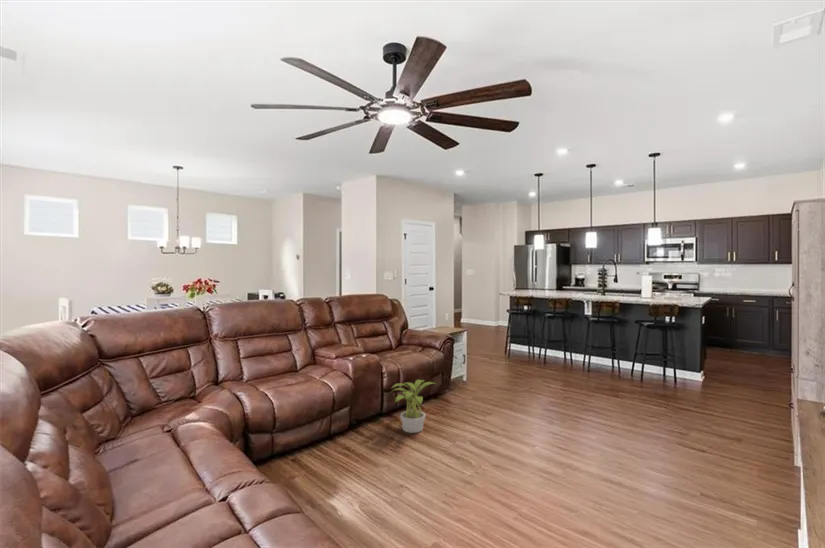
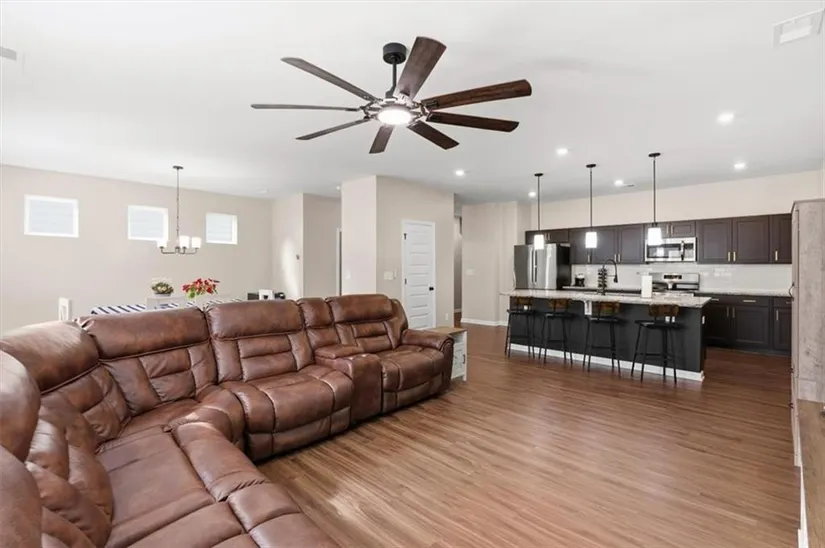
- potted plant [389,379,437,434]
